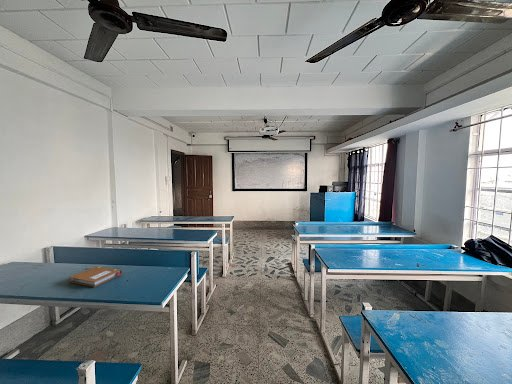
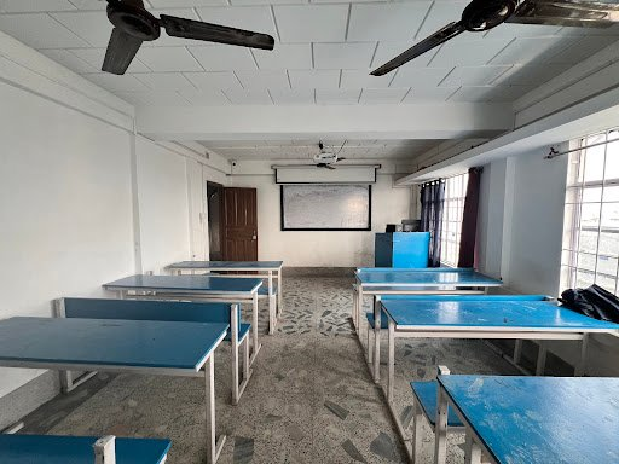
- notebook [68,265,123,288]
